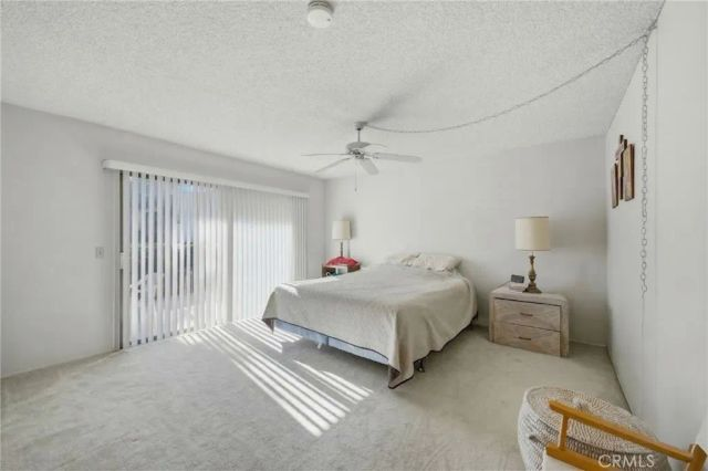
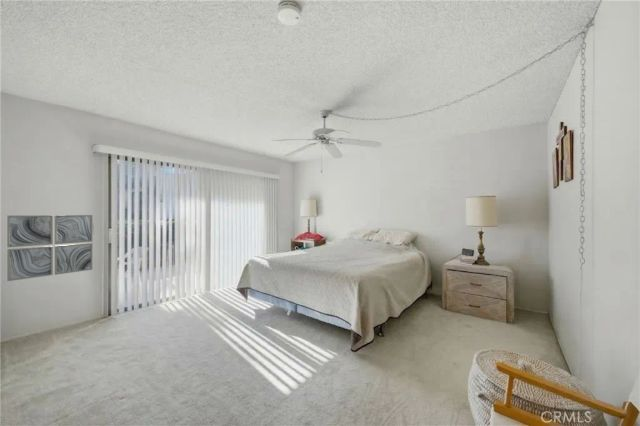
+ wall art [6,214,93,282]
